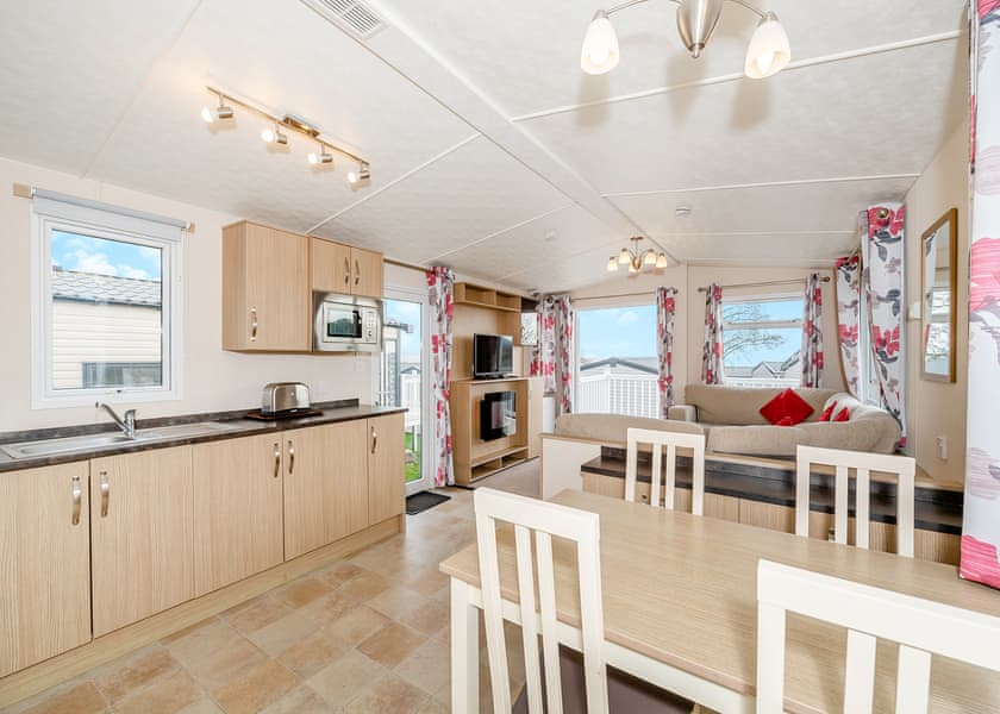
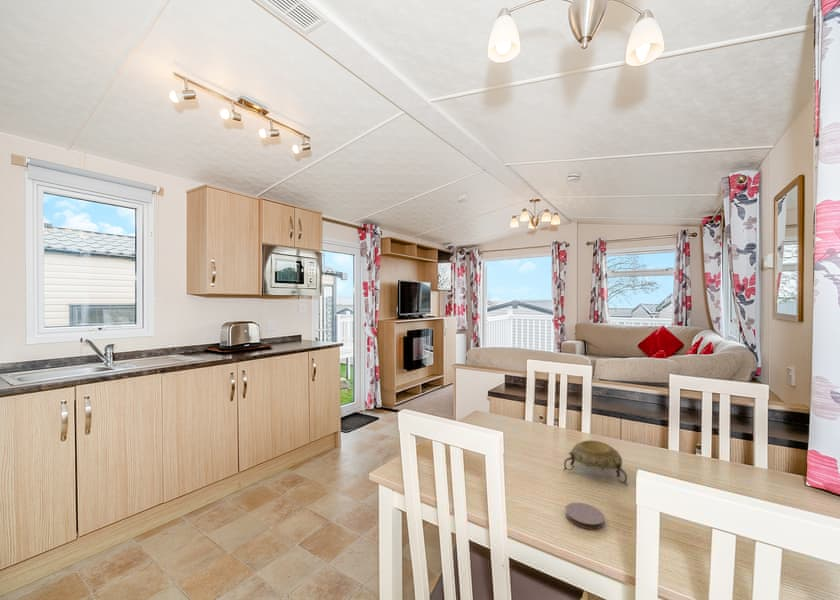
+ coaster [564,502,605,530]
+ decorative bowl [562,439,629,486]
